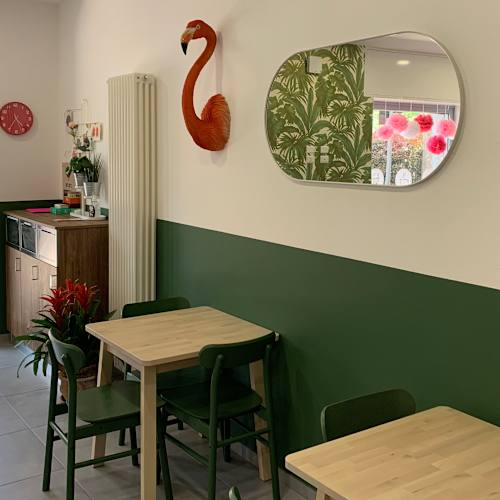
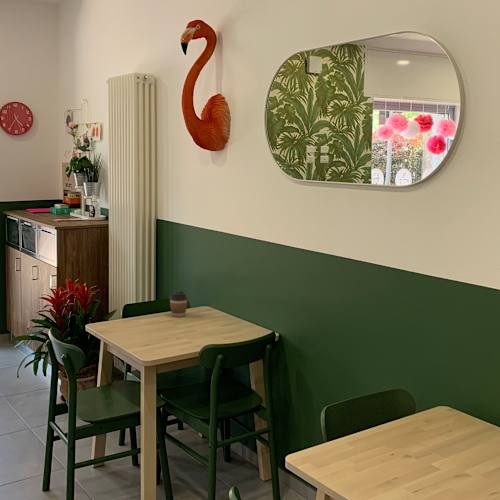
+ coffee cup [169,290,189,318]
